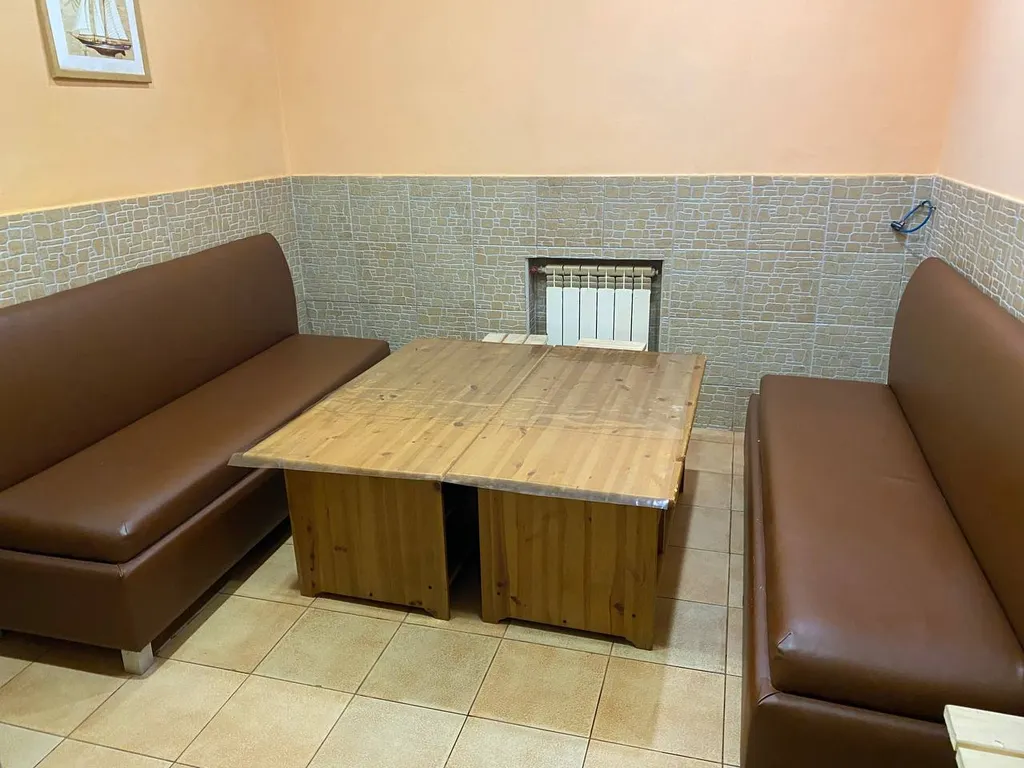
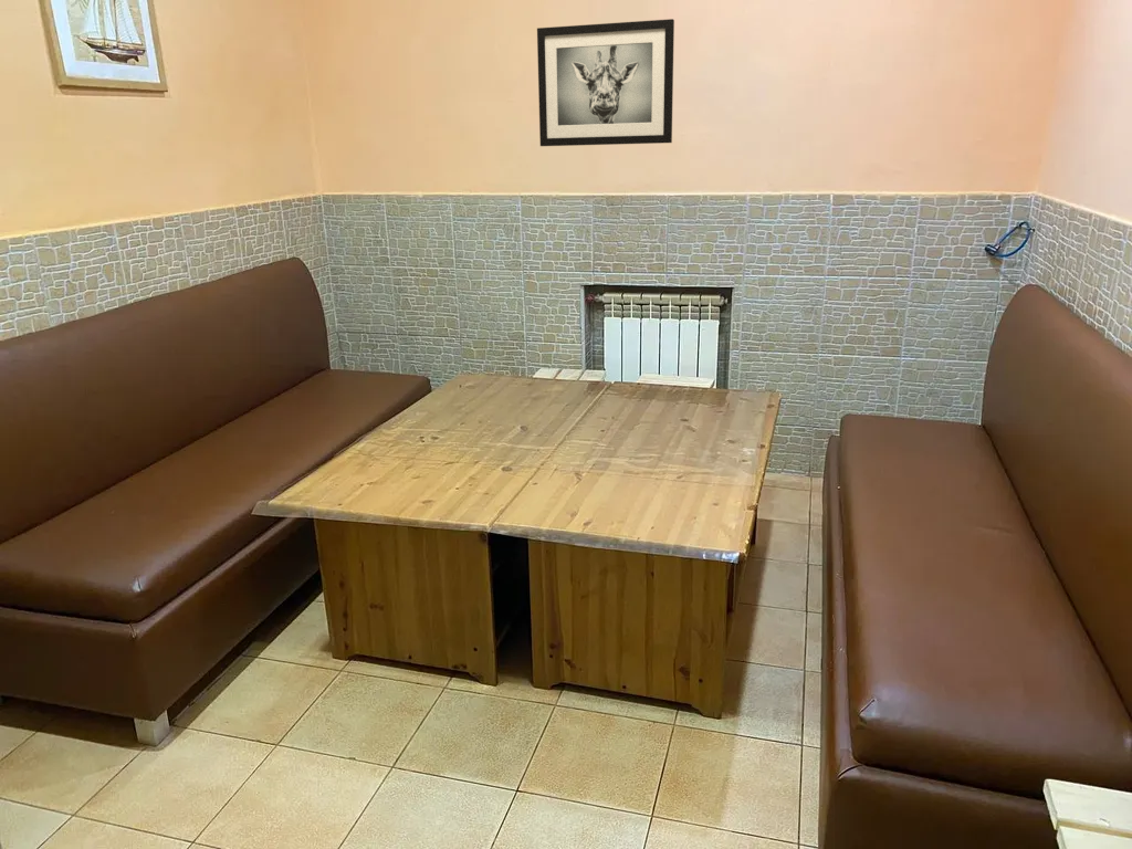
+ wall art [536,18,675,147]
